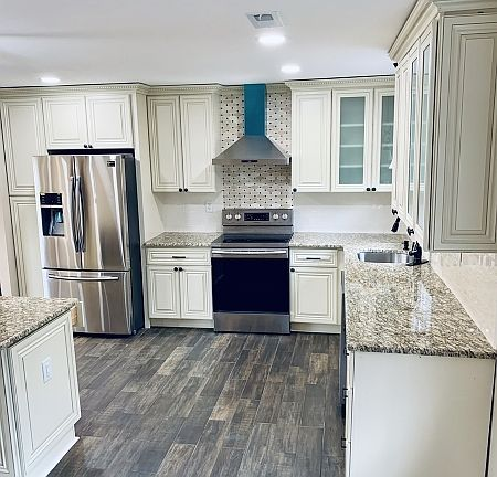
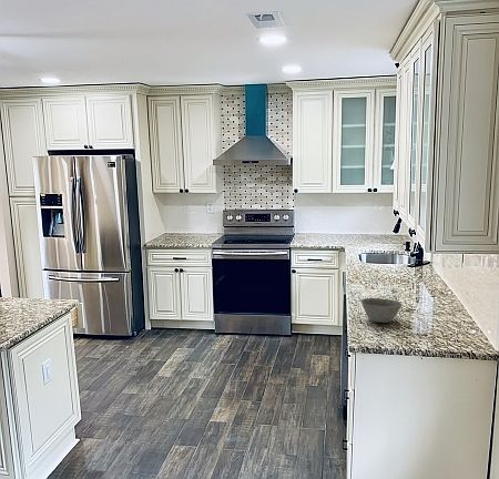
+ bowl [359,297,403,324]
